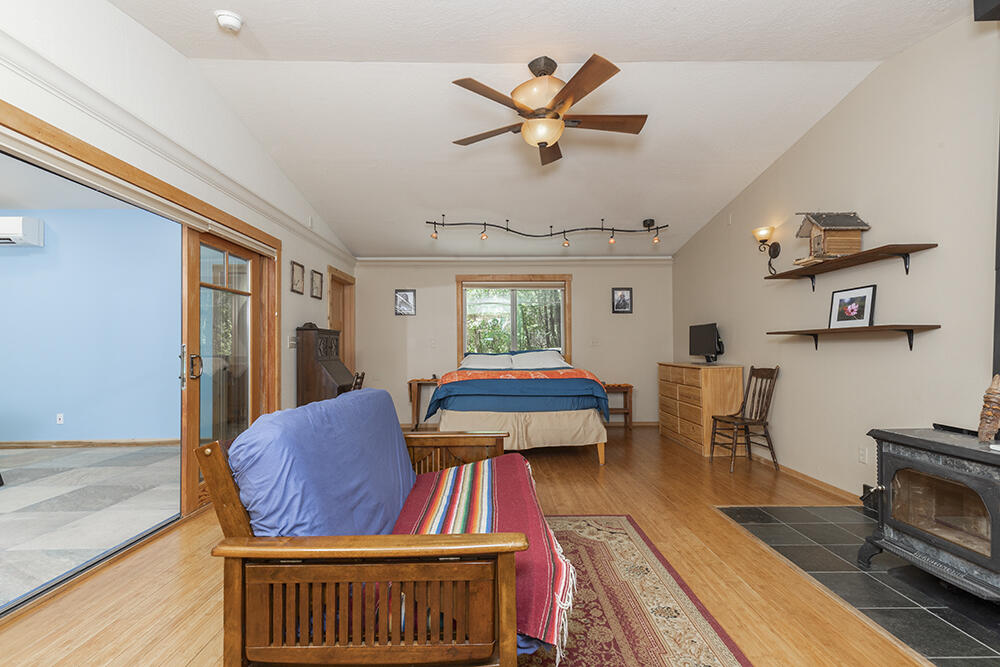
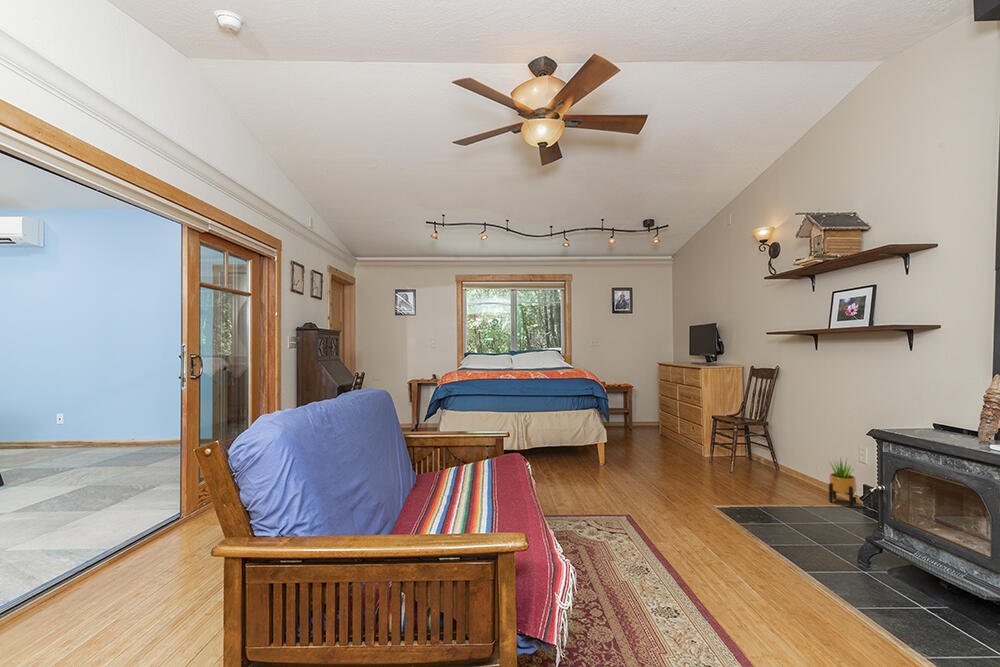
+ potted plant [826,455,857,507]
